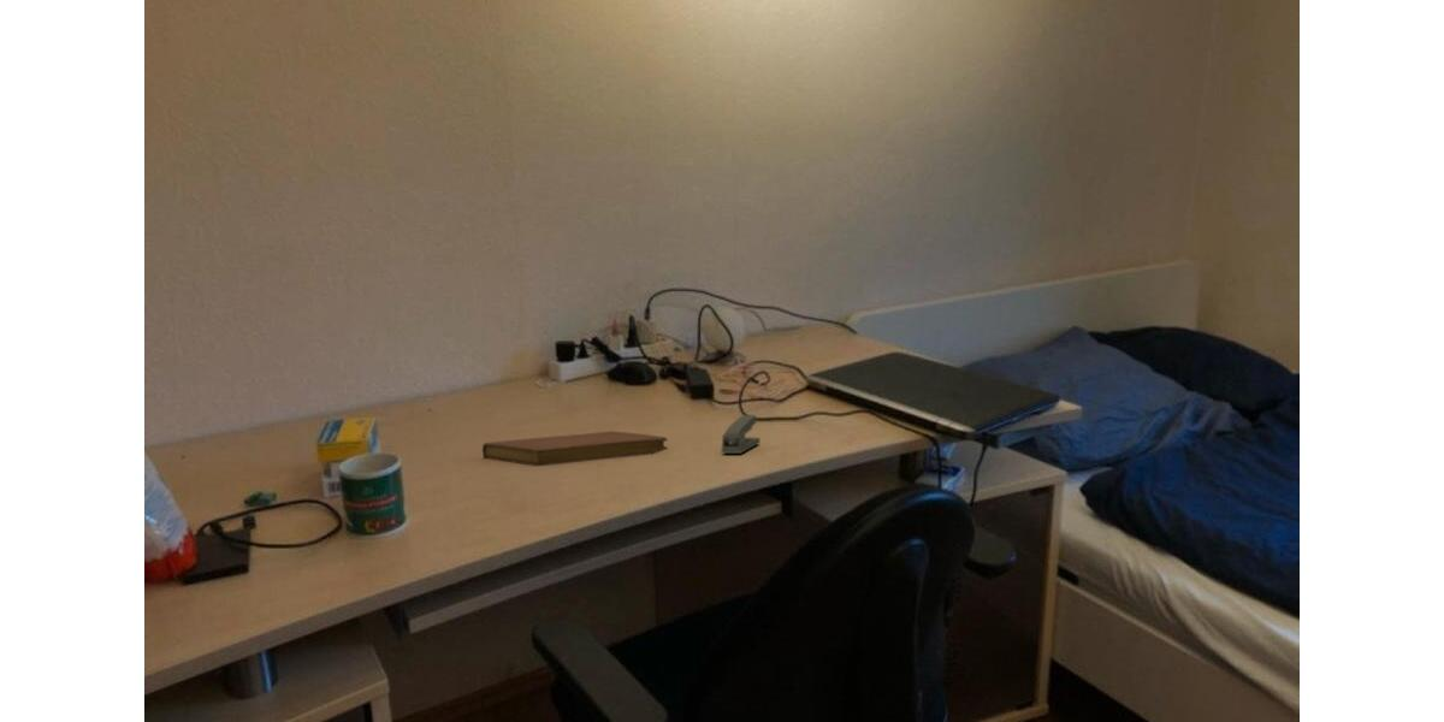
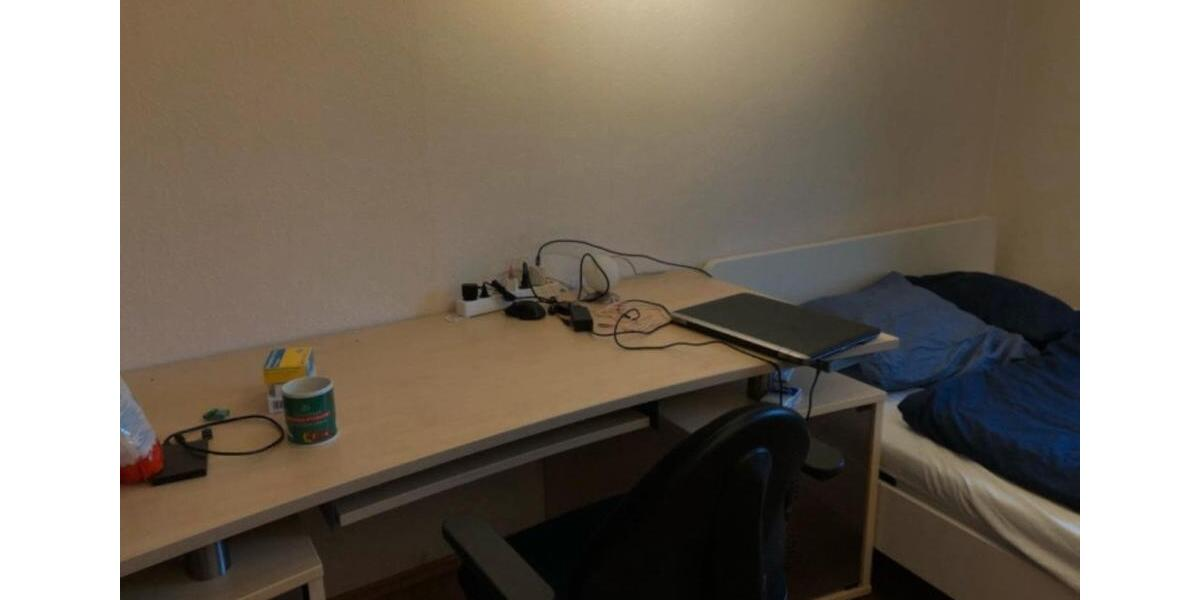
- notebook [481,431,669,467]
- stapler [721,414,762,455]
